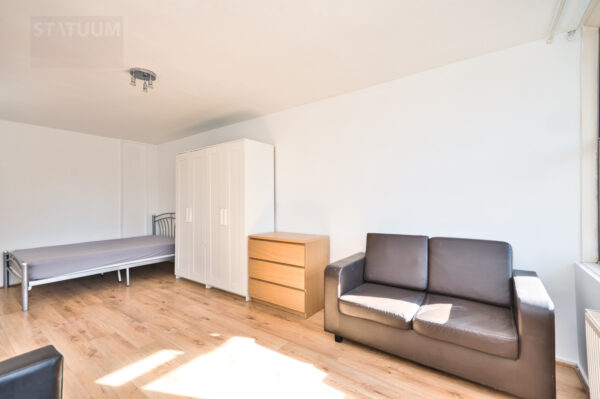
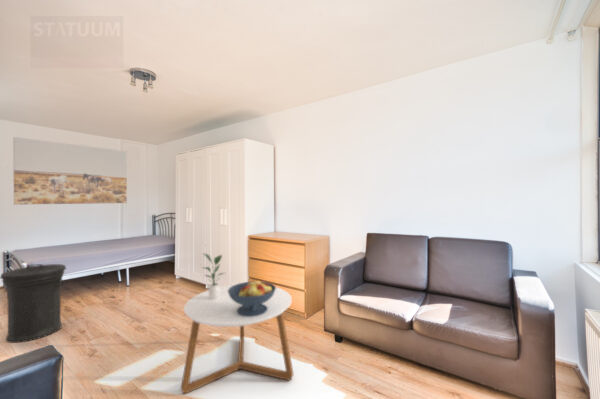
+ wall art [12,136,128,206]
+ coffee table [180,284,294,395]
+ potted plant [202,252,226,299]
+ fruit bowl [228,278,277,317]
+ trash can [0,263,67,344]
